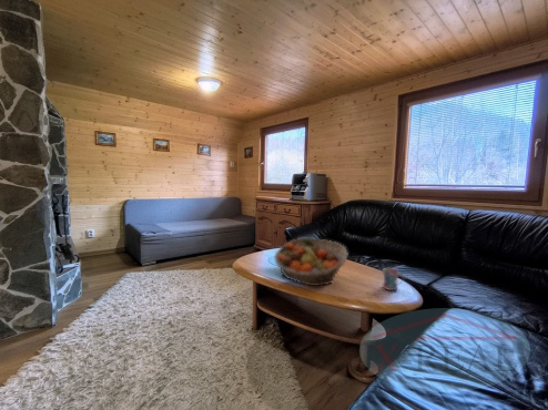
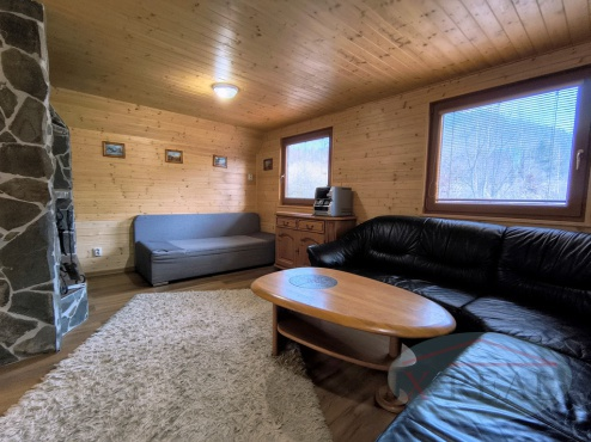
- mug [382,267,405,291]
- fruit basket [273,237,348,287]
